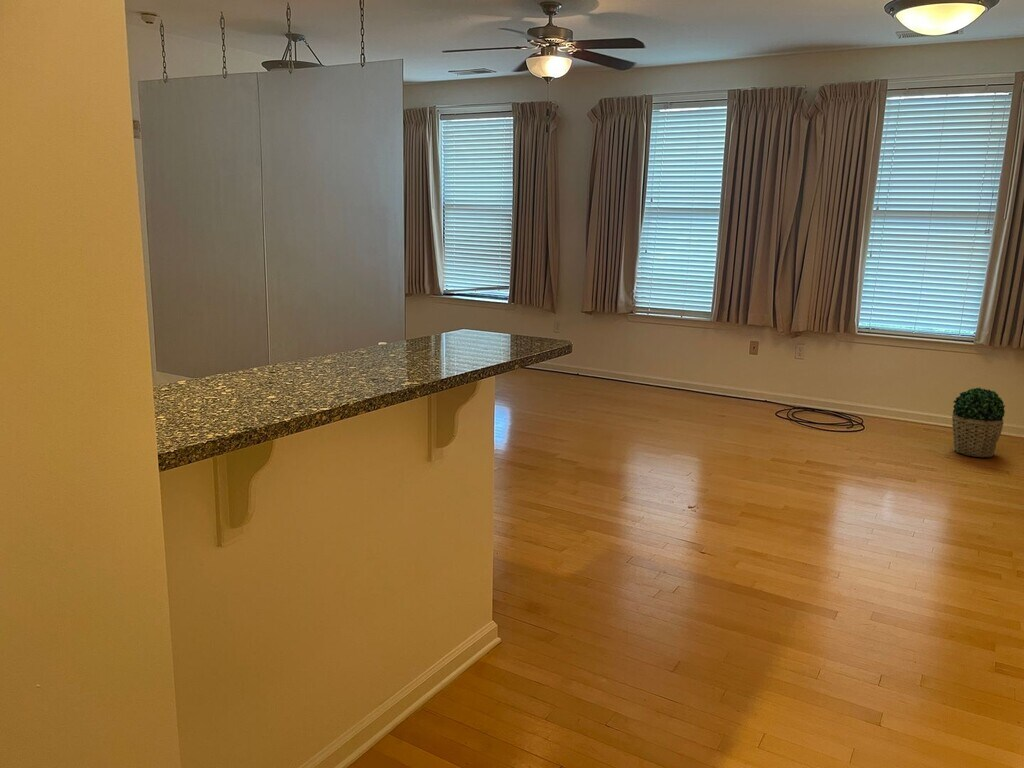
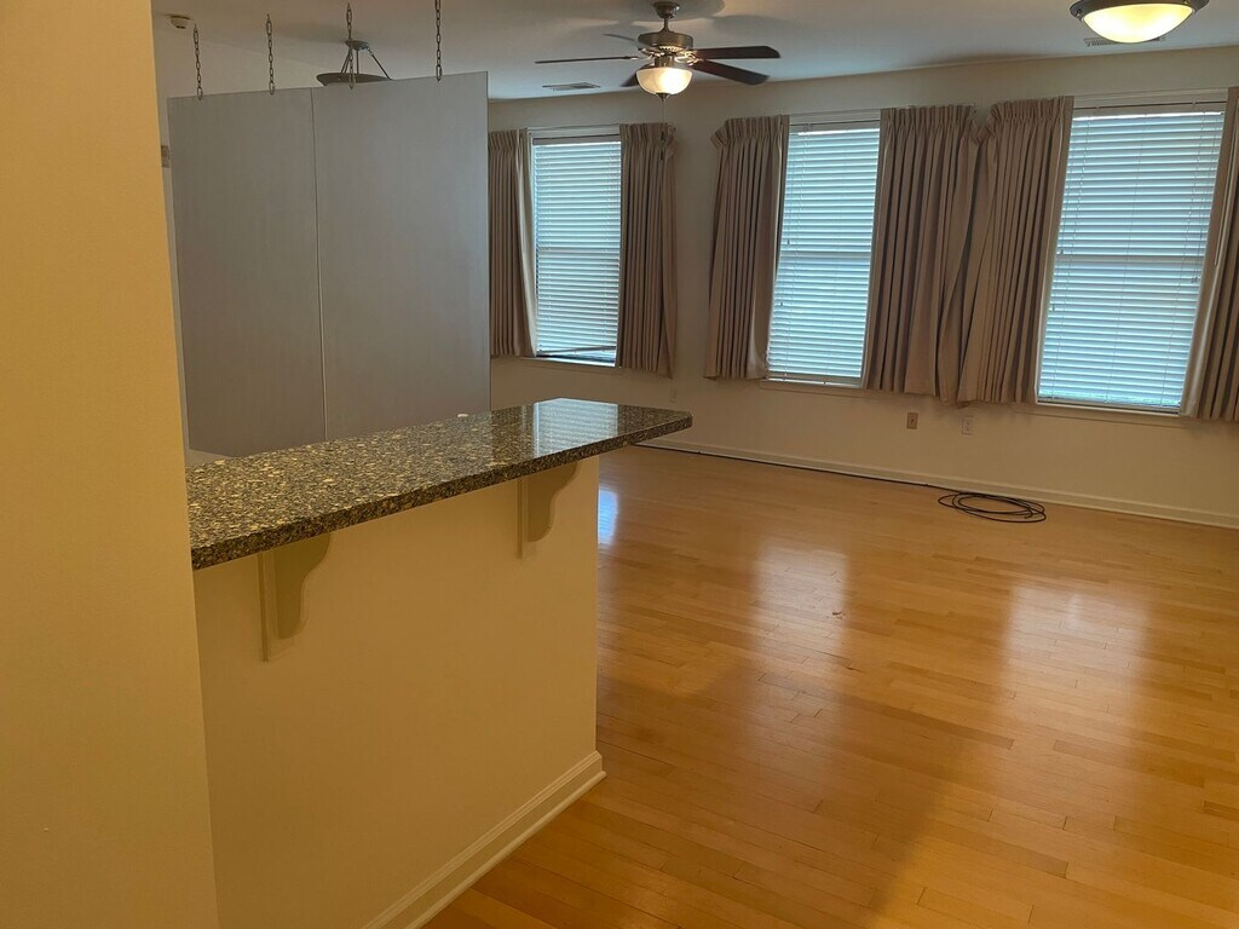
- potted plant [951,387,1006,458]
